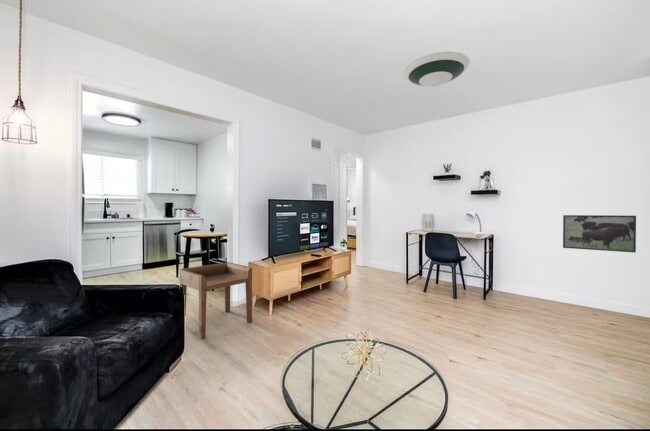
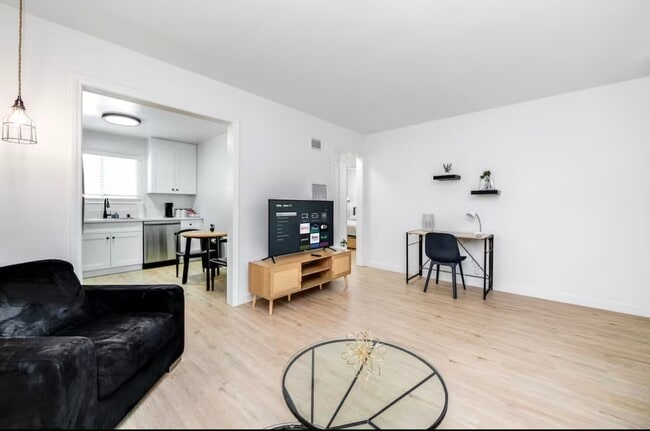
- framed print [562,214,637,253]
- side table [179,261,253,340]
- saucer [403,51,471,88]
